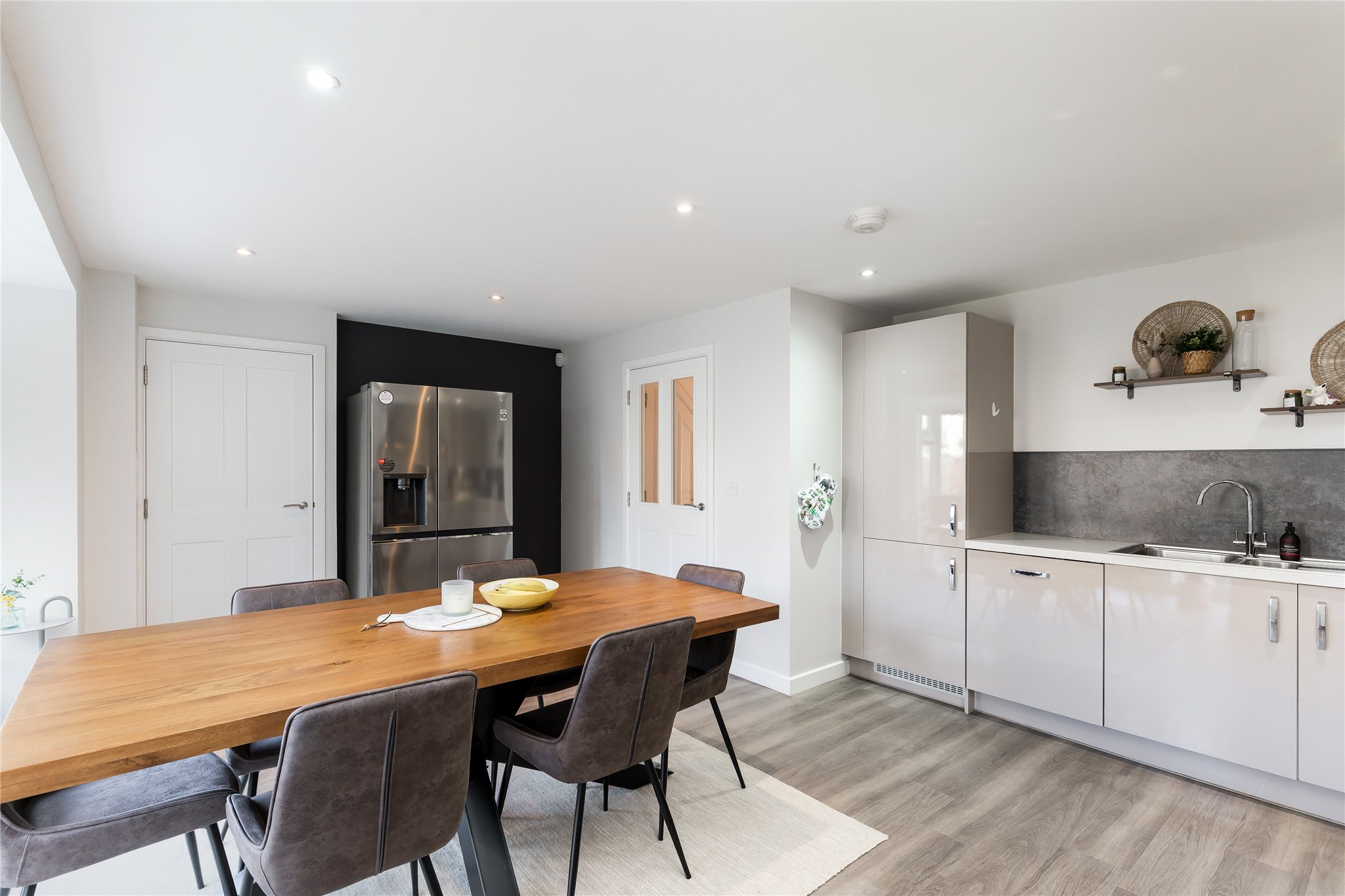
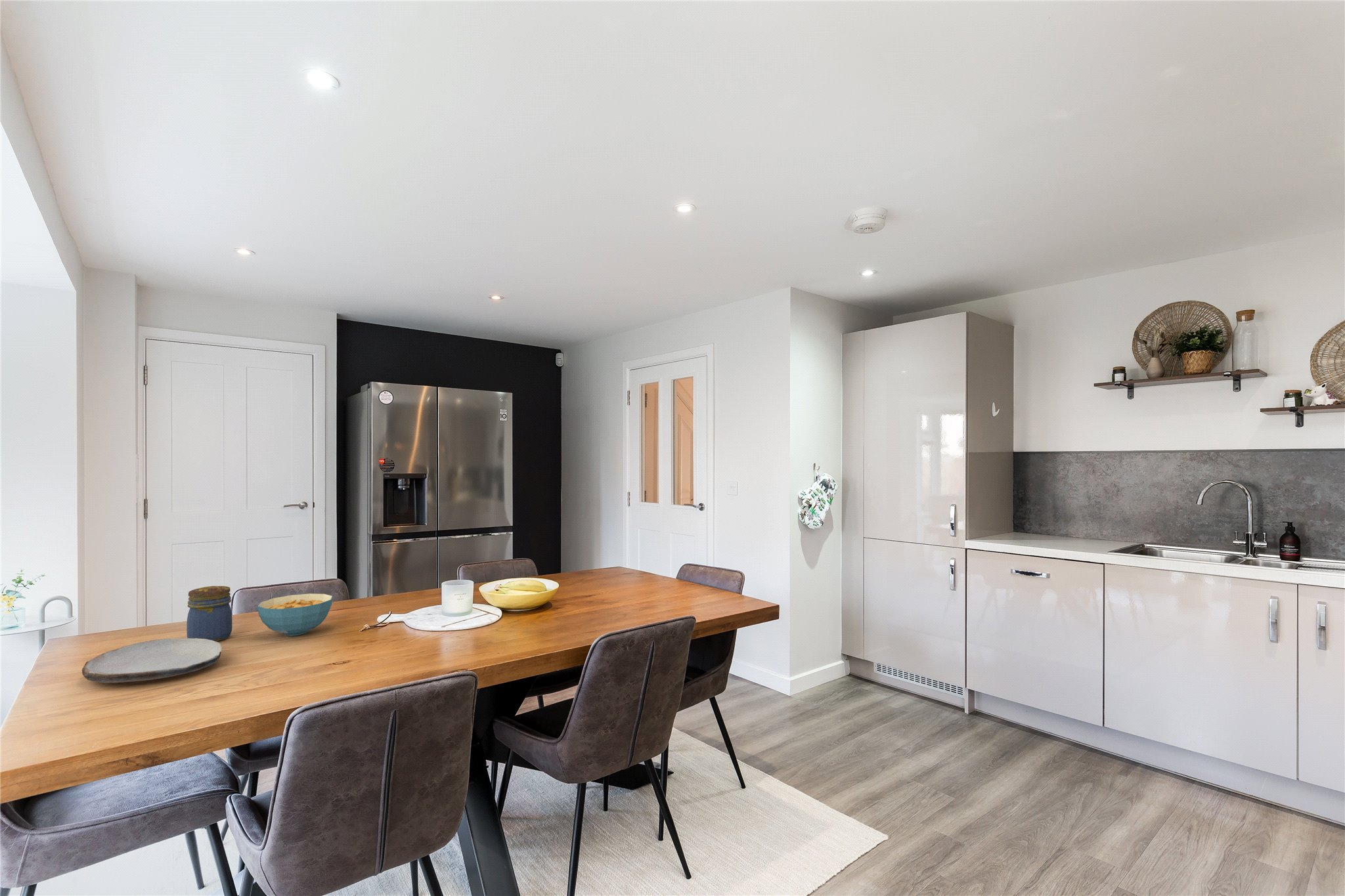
+ plate [81,637,223,683]
+ cereal bowl [257,593,334,637]
+ jar [186,586,233,642]
